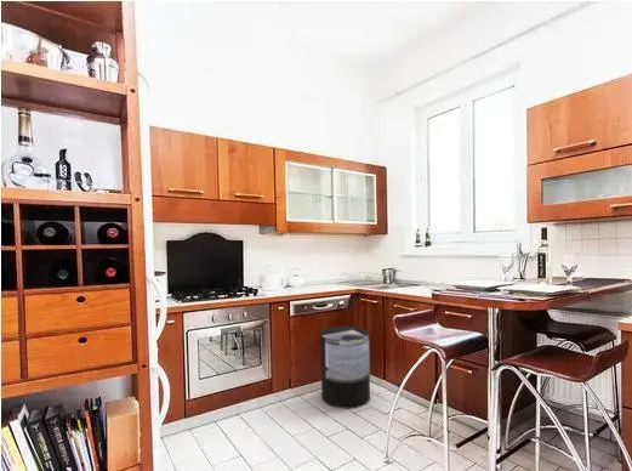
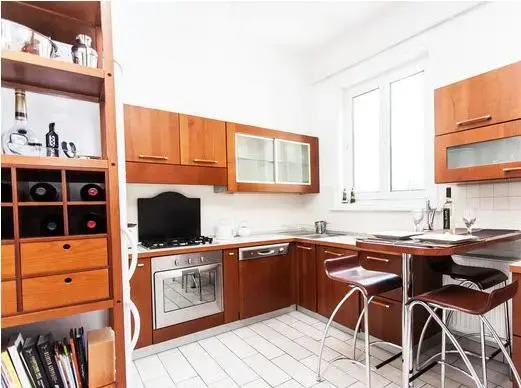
- trash can [319,325,371,410]
